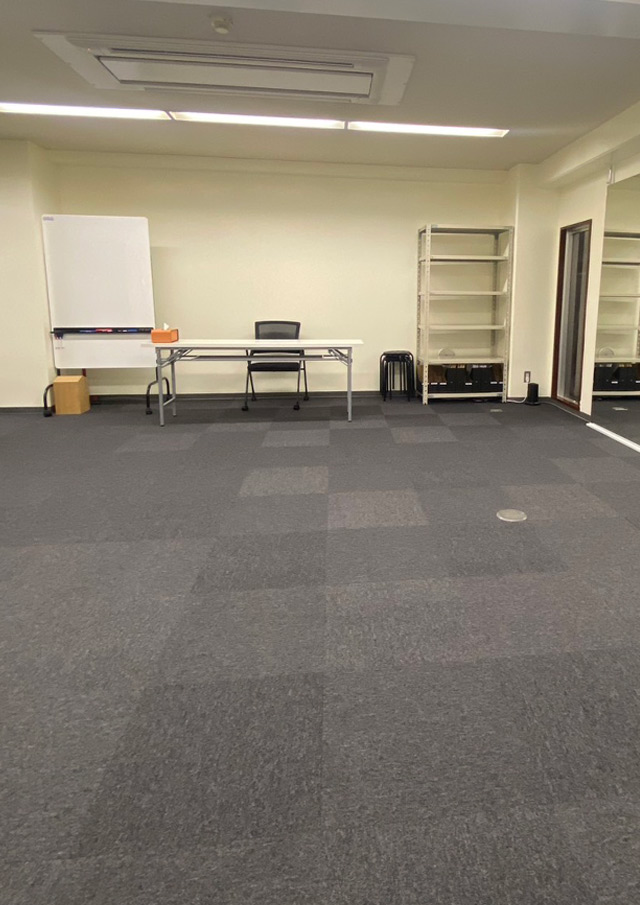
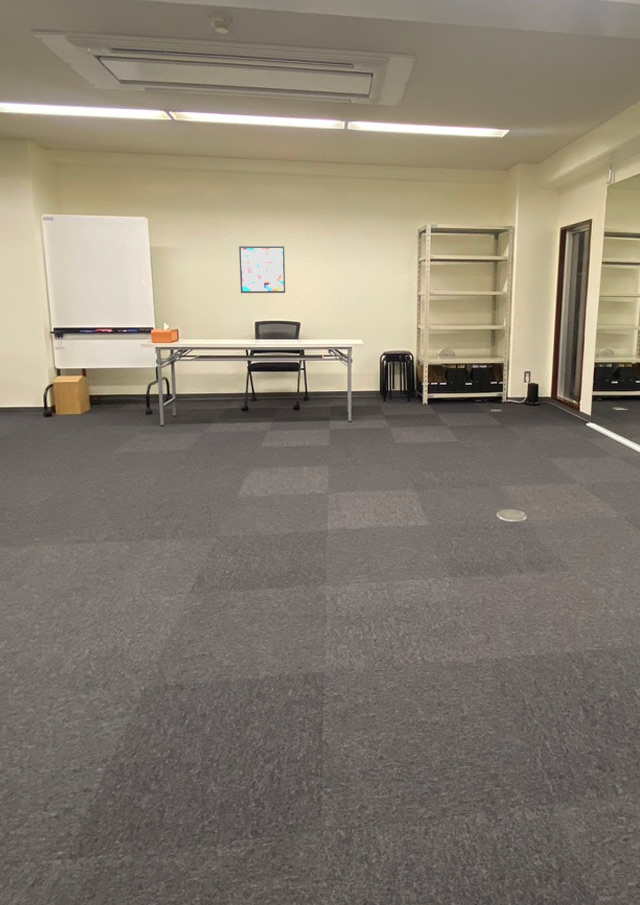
+ wall art [238,245,286,294]
